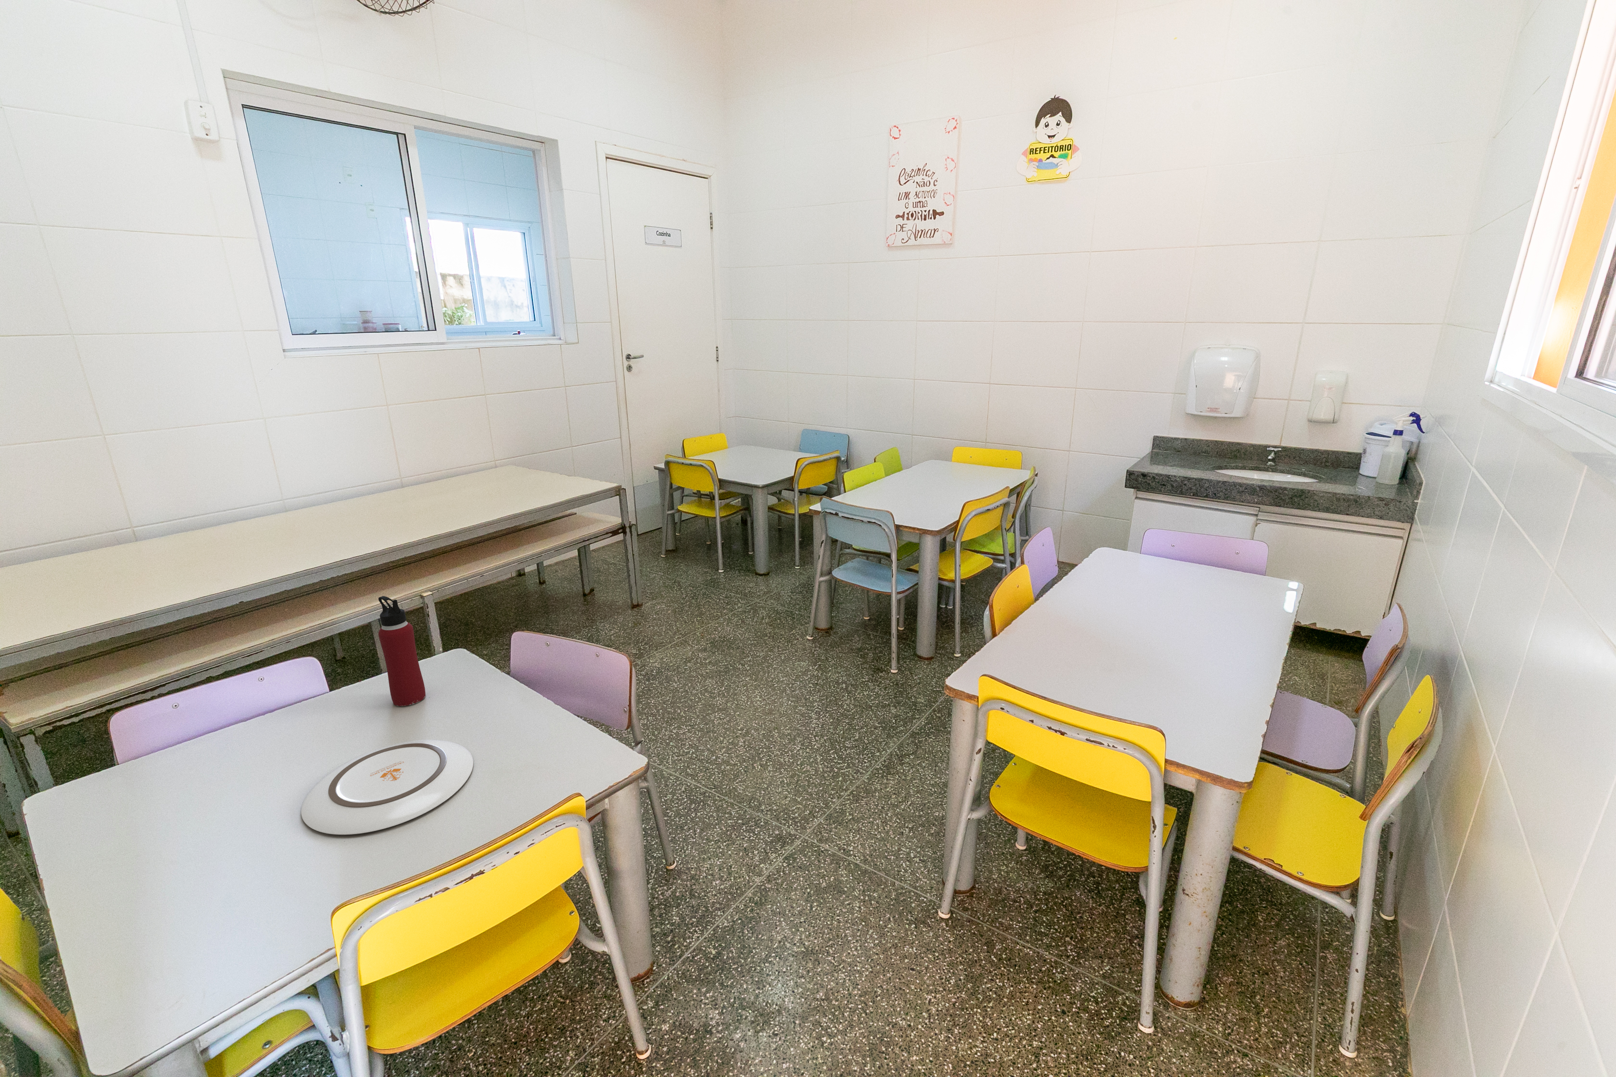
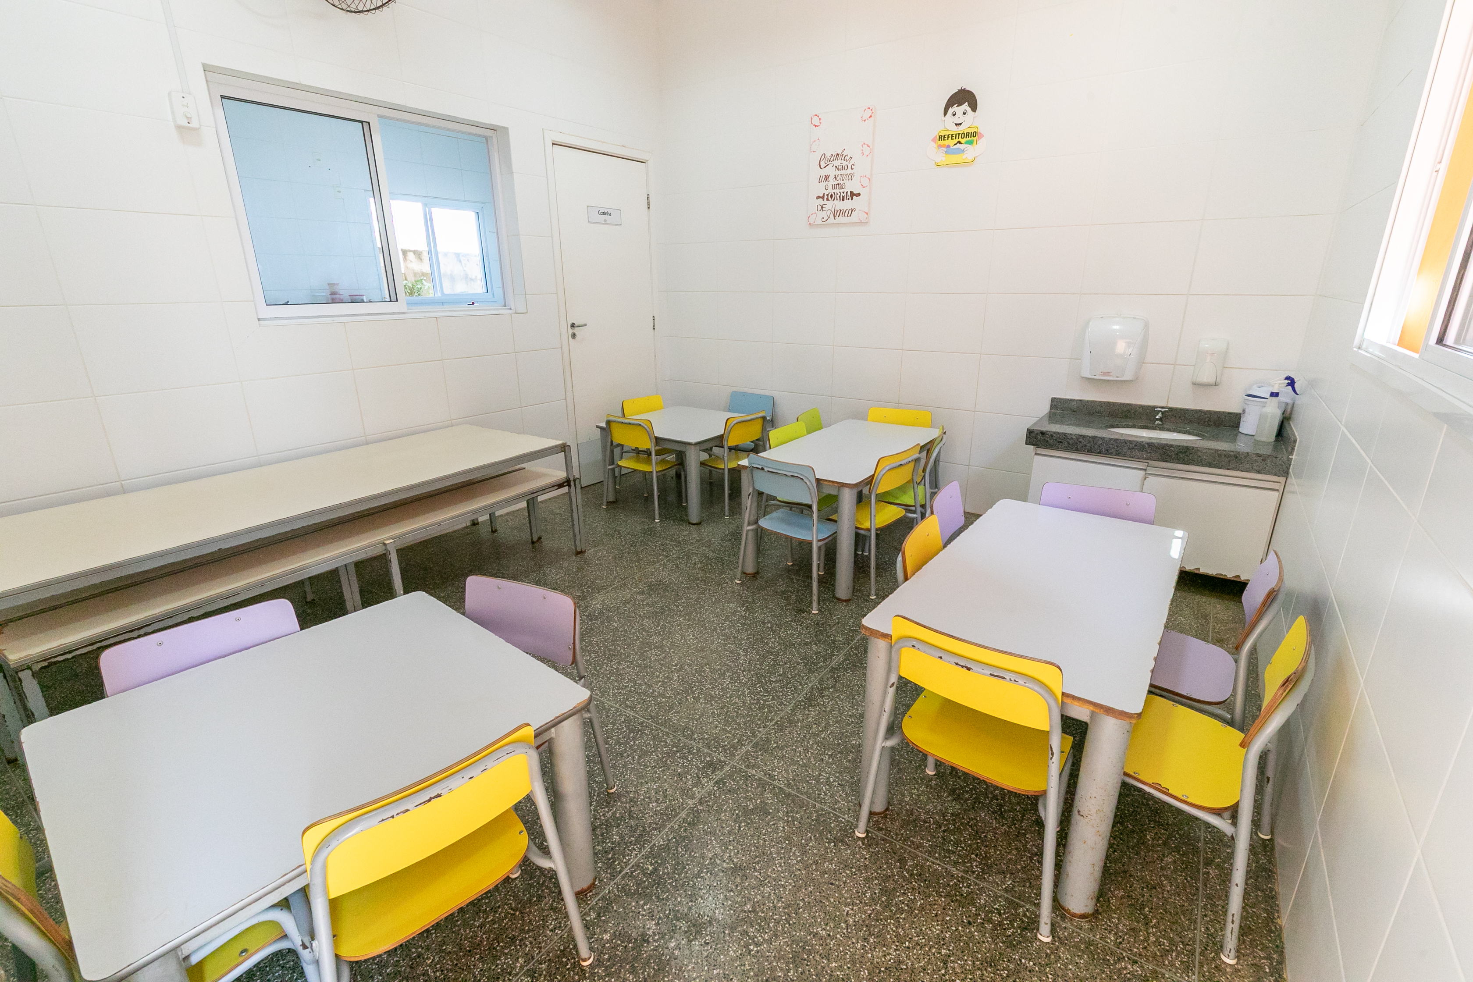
- plate [301,739,474,835]
- water bottle [378,596,426,707]
